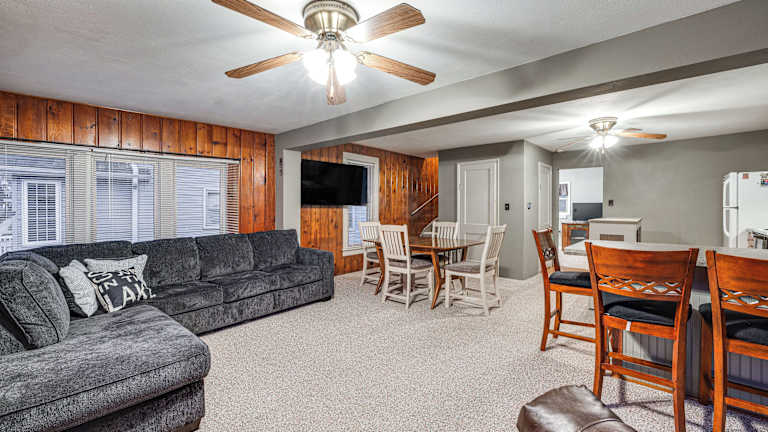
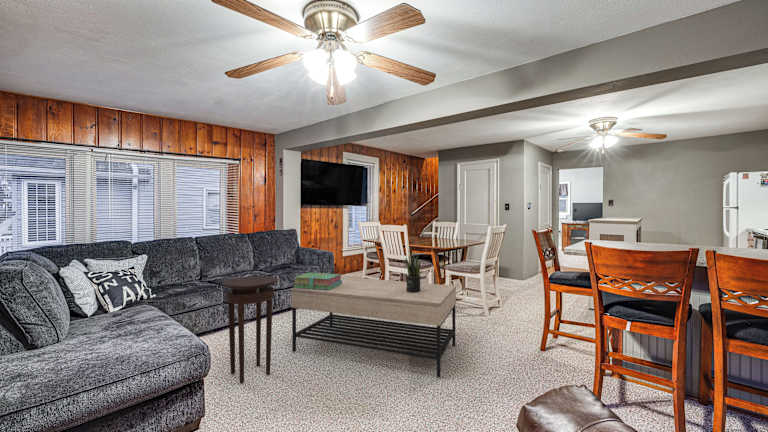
+ stack of books [292,272,342,290]
+ stool [221,275,278,385]
+ coffee table [290,276,457,378]
+ potted plant [404,252,423,293]
